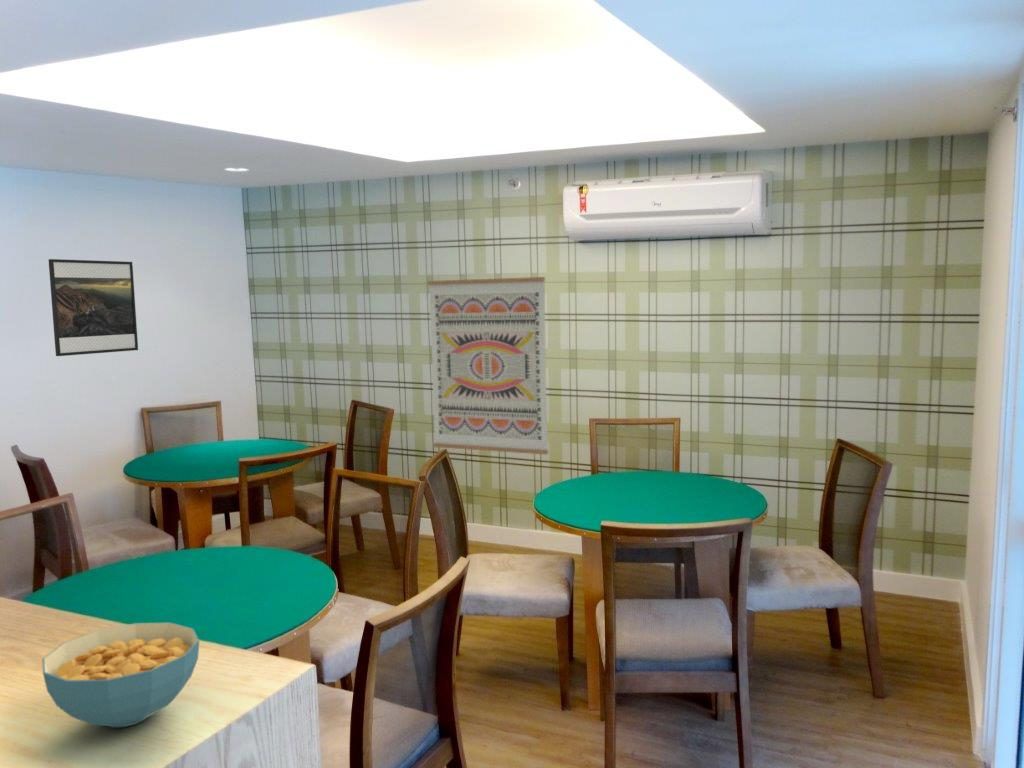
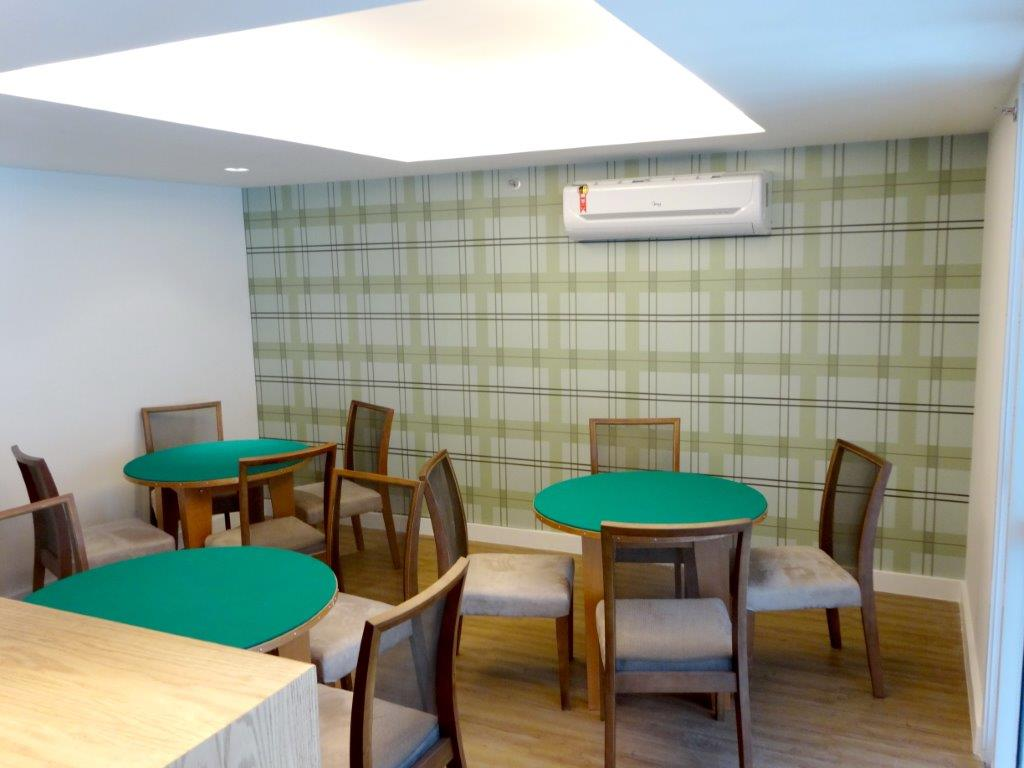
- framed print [48,258,139,357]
- cereal bowl [41,622,200,728]
- wall art [427,276,549,456]
